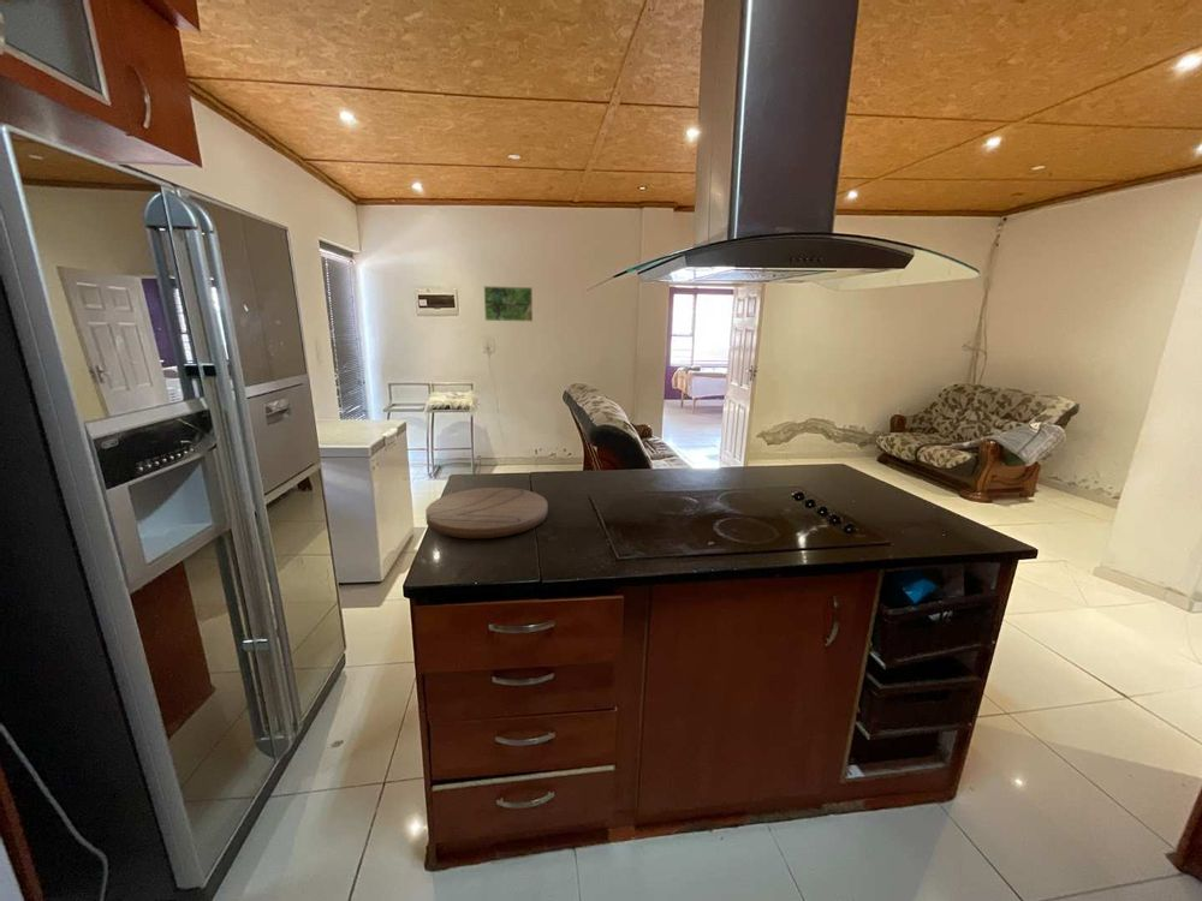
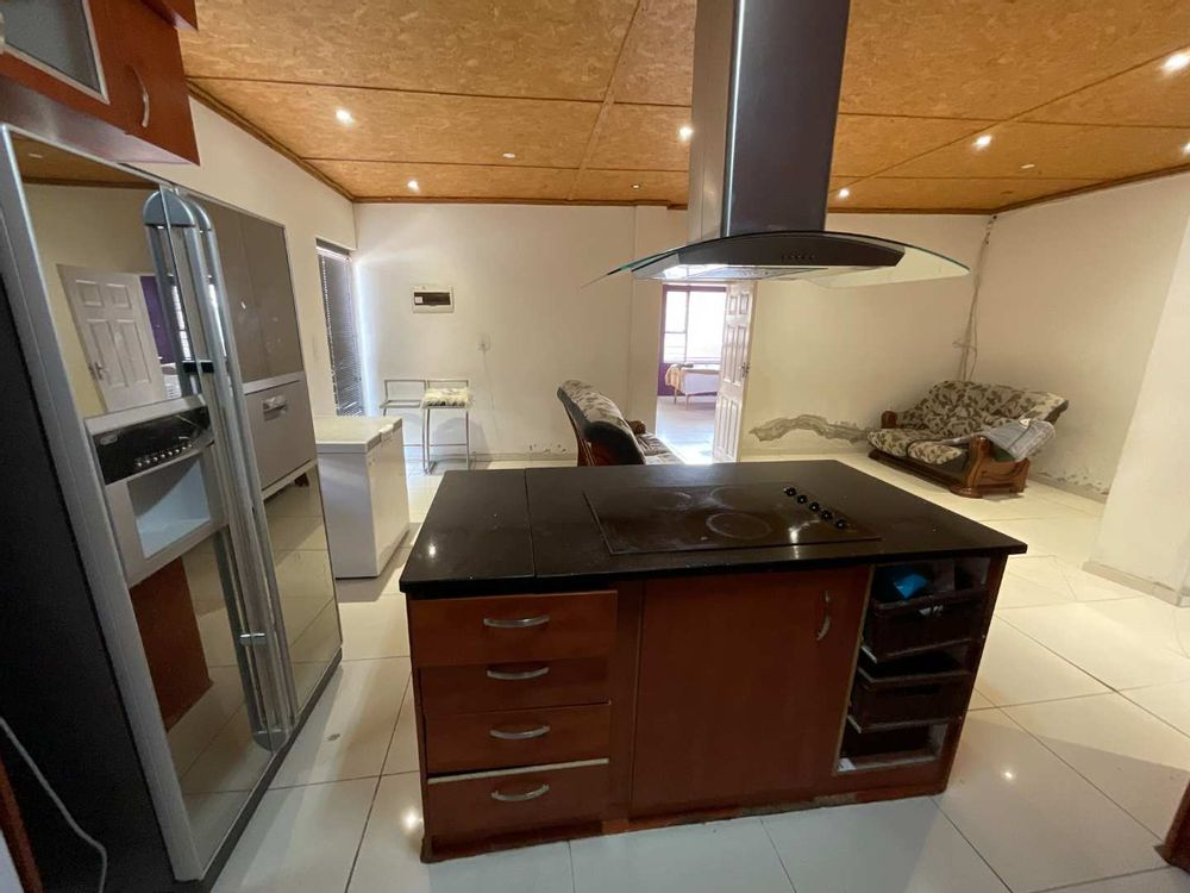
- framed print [483,285,534,323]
- cutting board [424,487,549,539]
